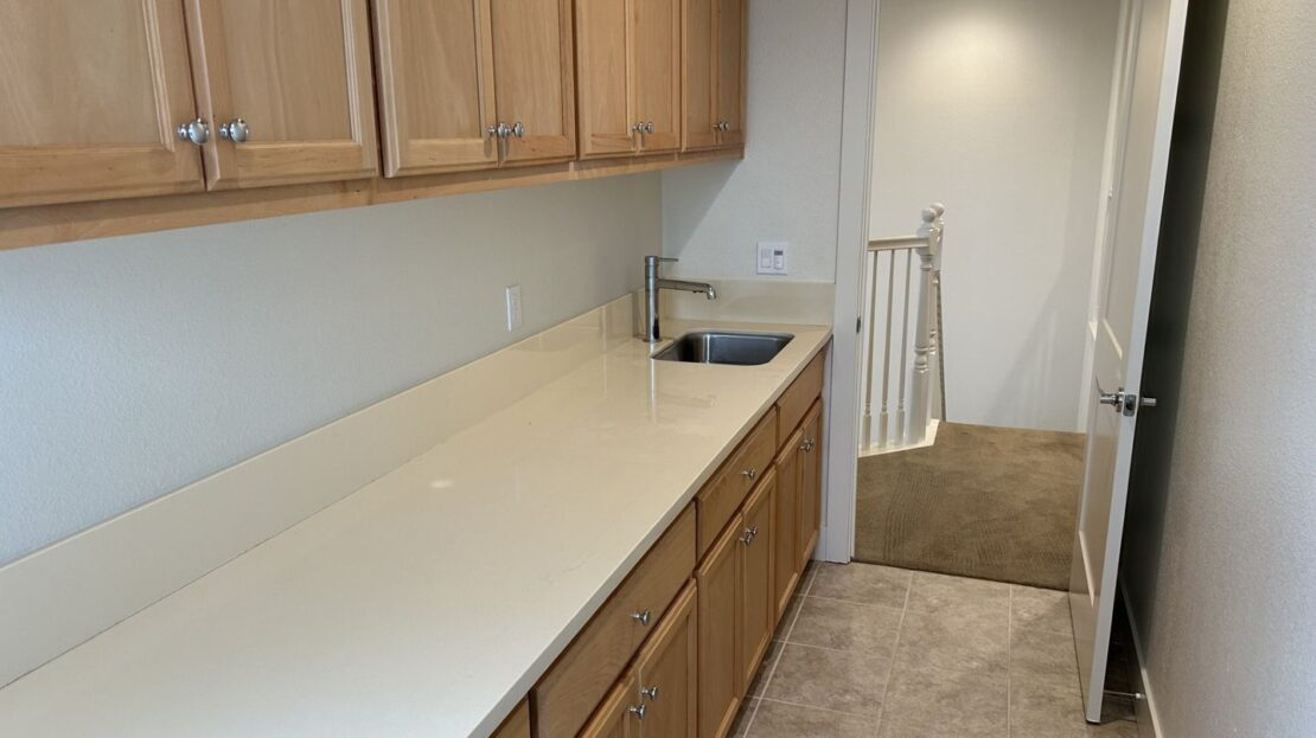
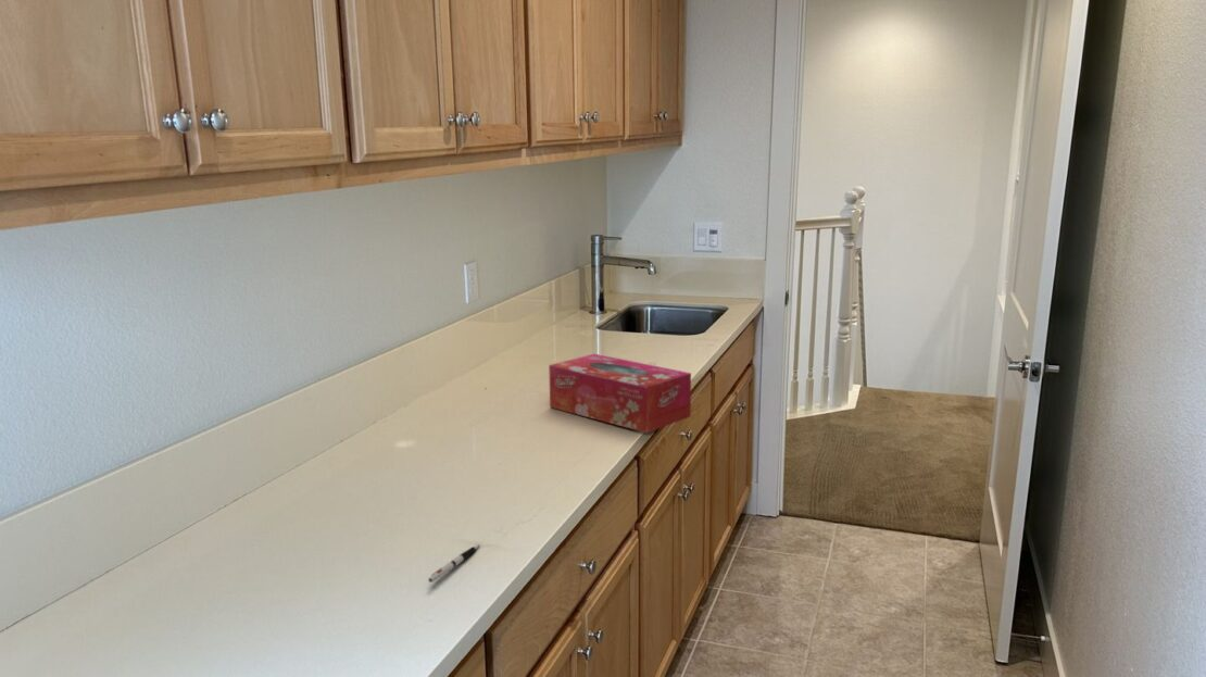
+ pen [427,543,481,584]
+ tissue box [548,353,692,434]
